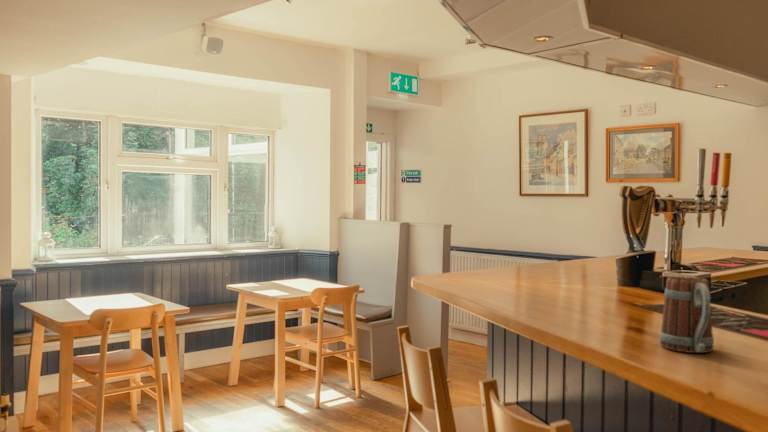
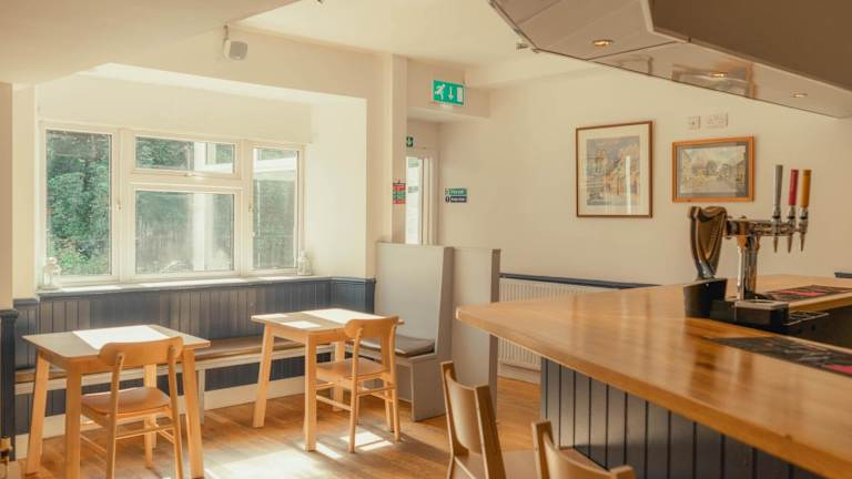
- beer mug [658,276,715,354]
